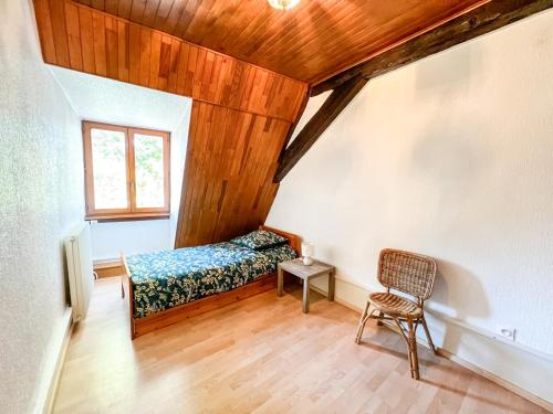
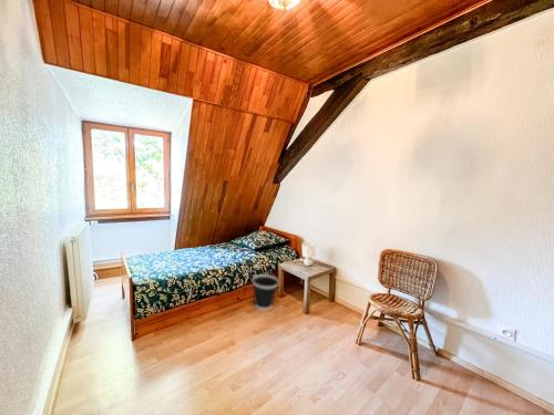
+ wastebasket [252,273,280,311]
